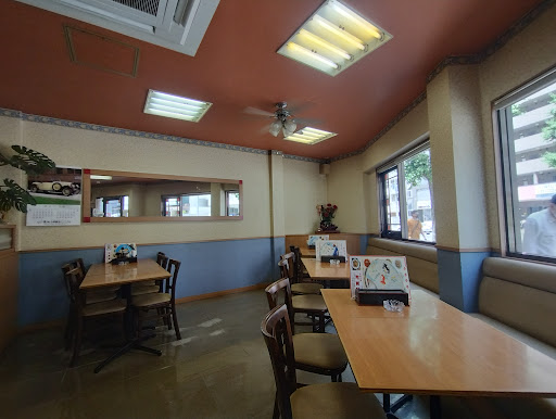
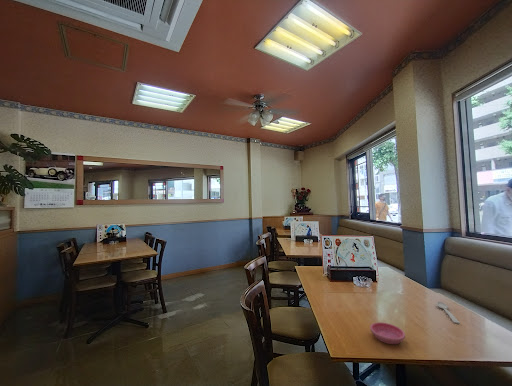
+ saucer [369,321,406,345]
+ spoon [436,301,461,325]
